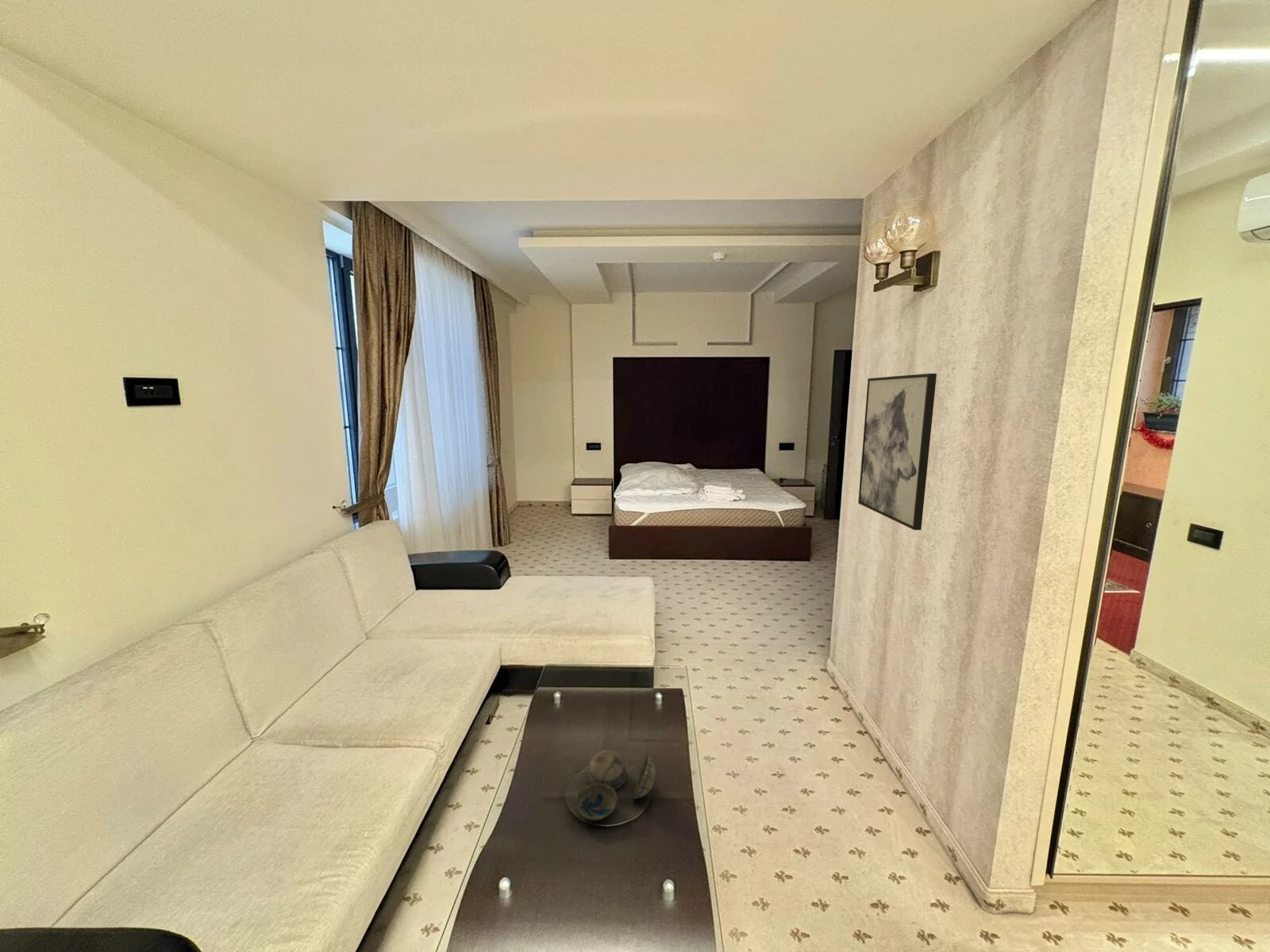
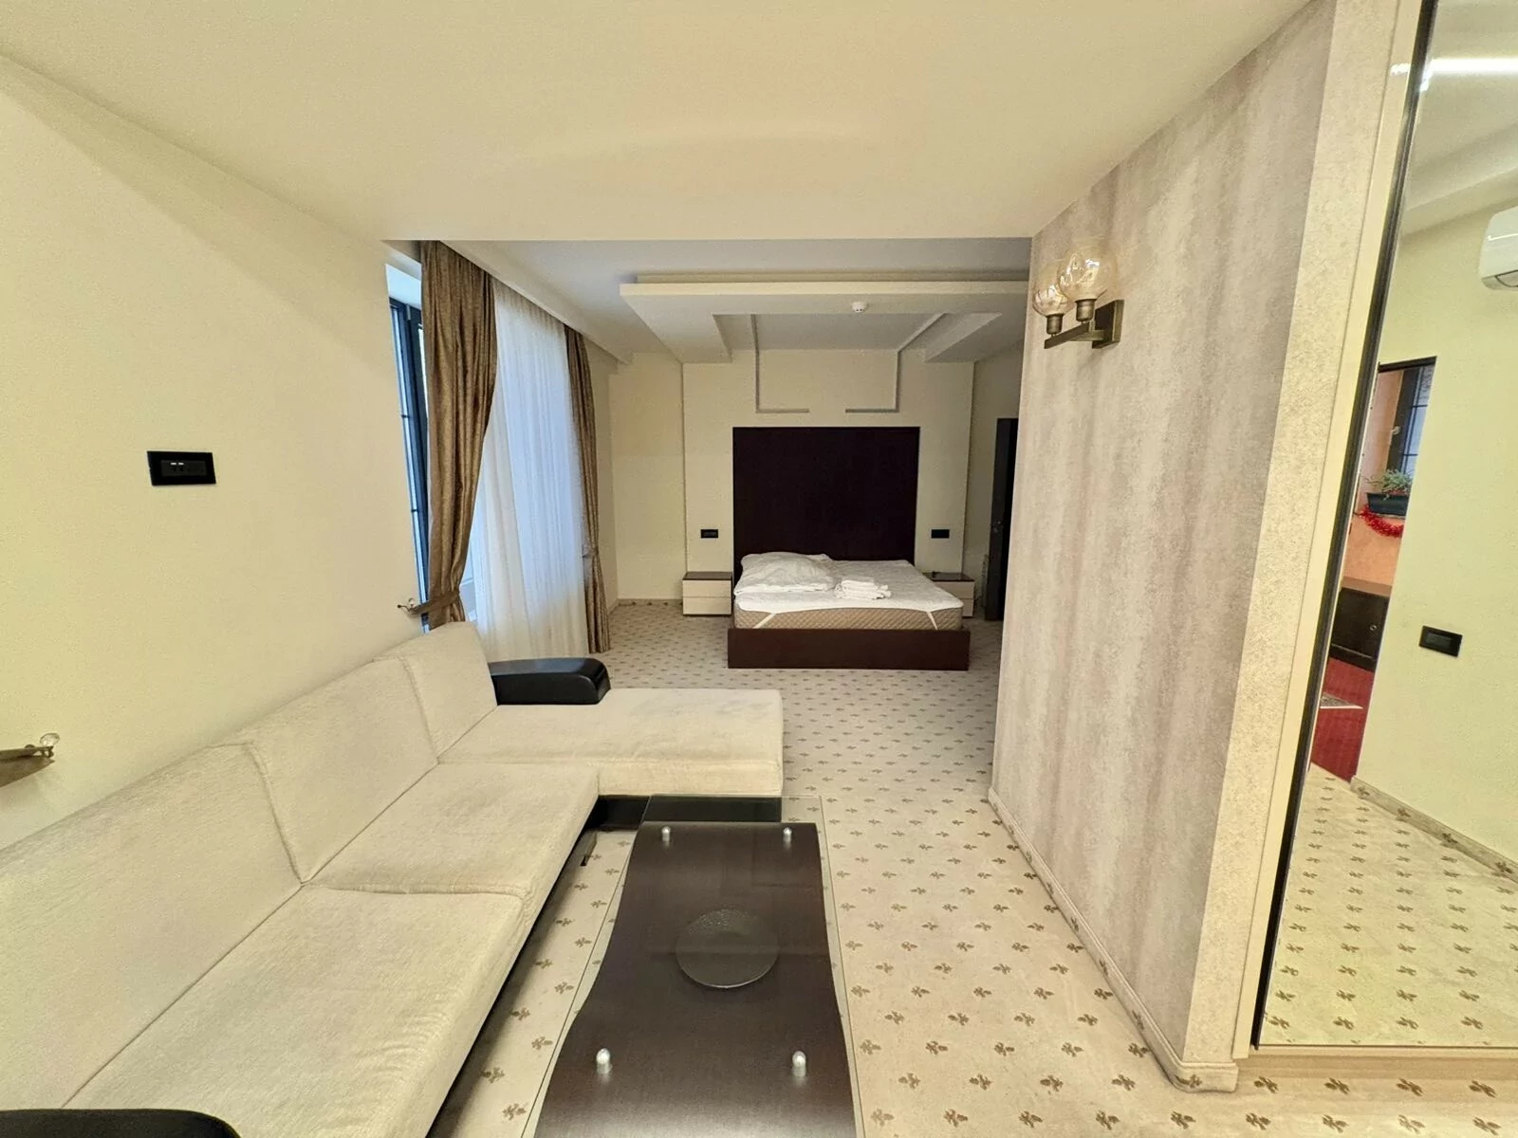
- wall art [857,373,937,531]
- decorative bowl [575,749,656,821]
